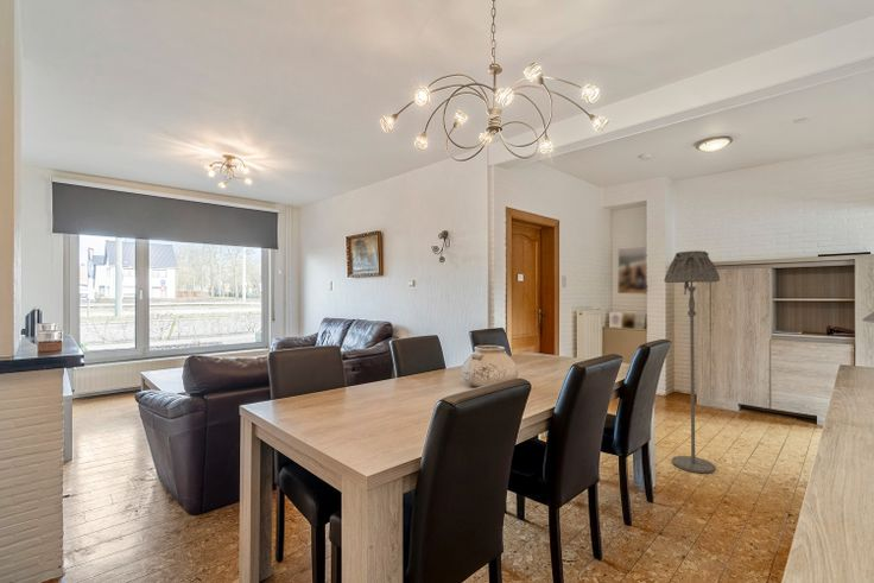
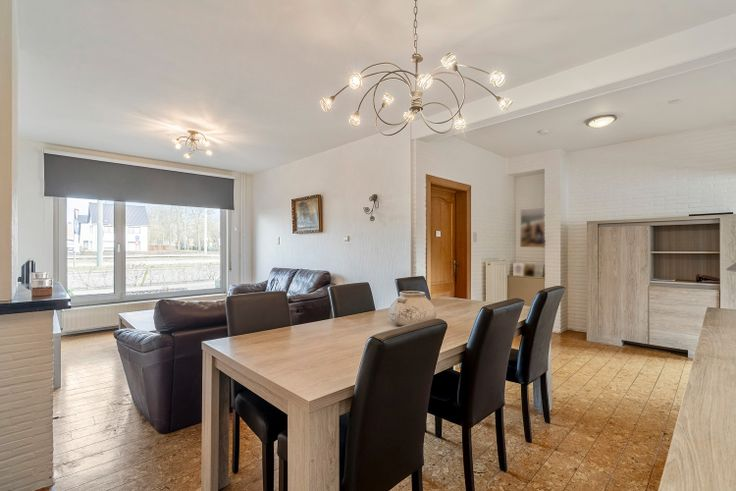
- floor lamp [663,249,721,474]
